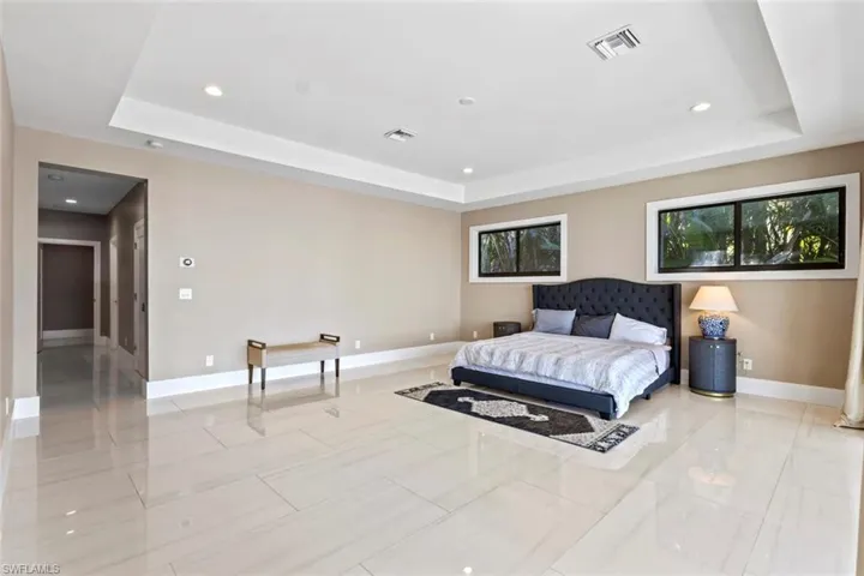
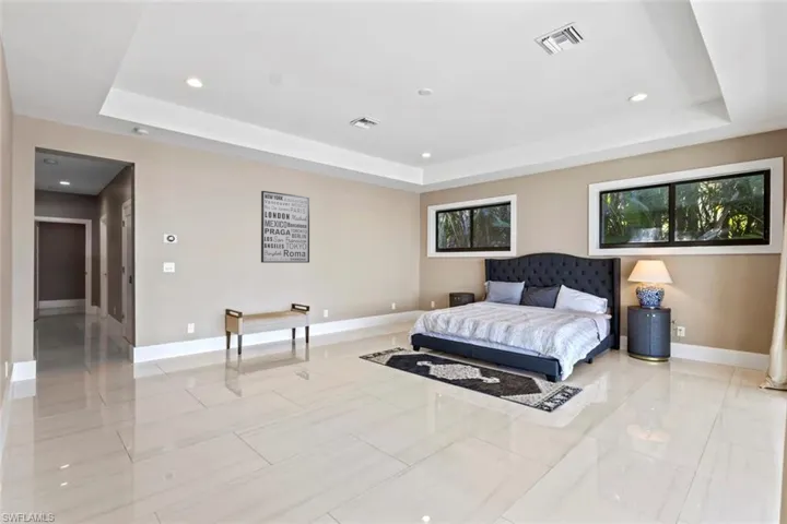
+ wall art [260,190,310,264]
